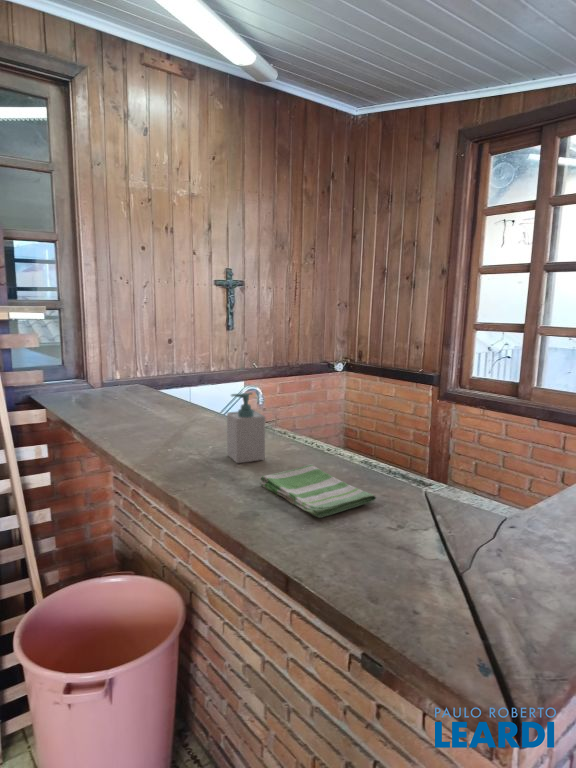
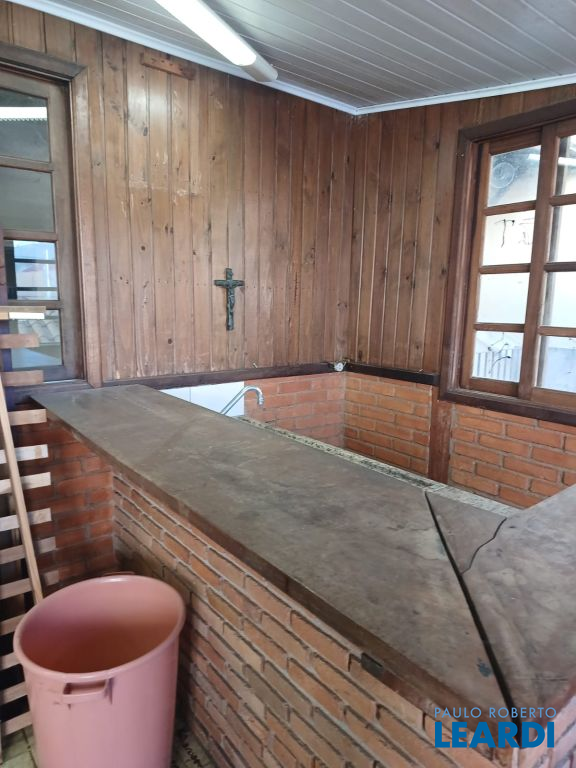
- dish towel [259,463,377,519]
- soap bottle [226,391,266,464]
